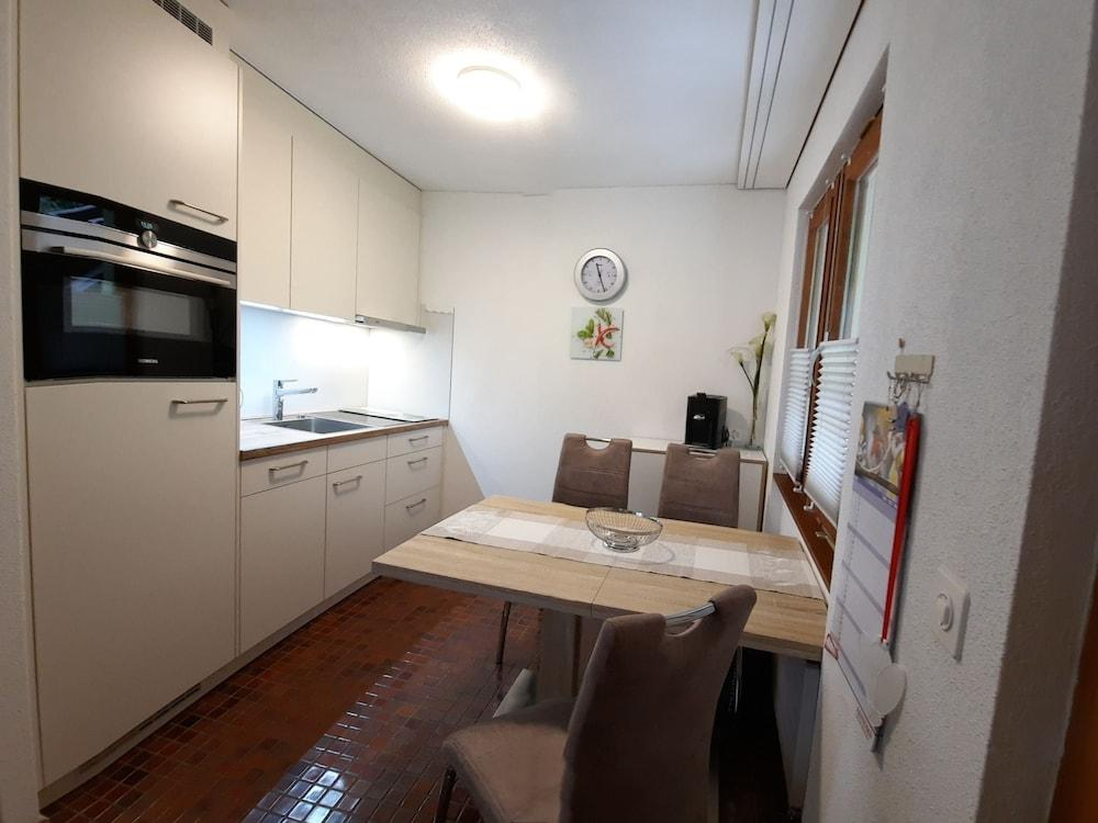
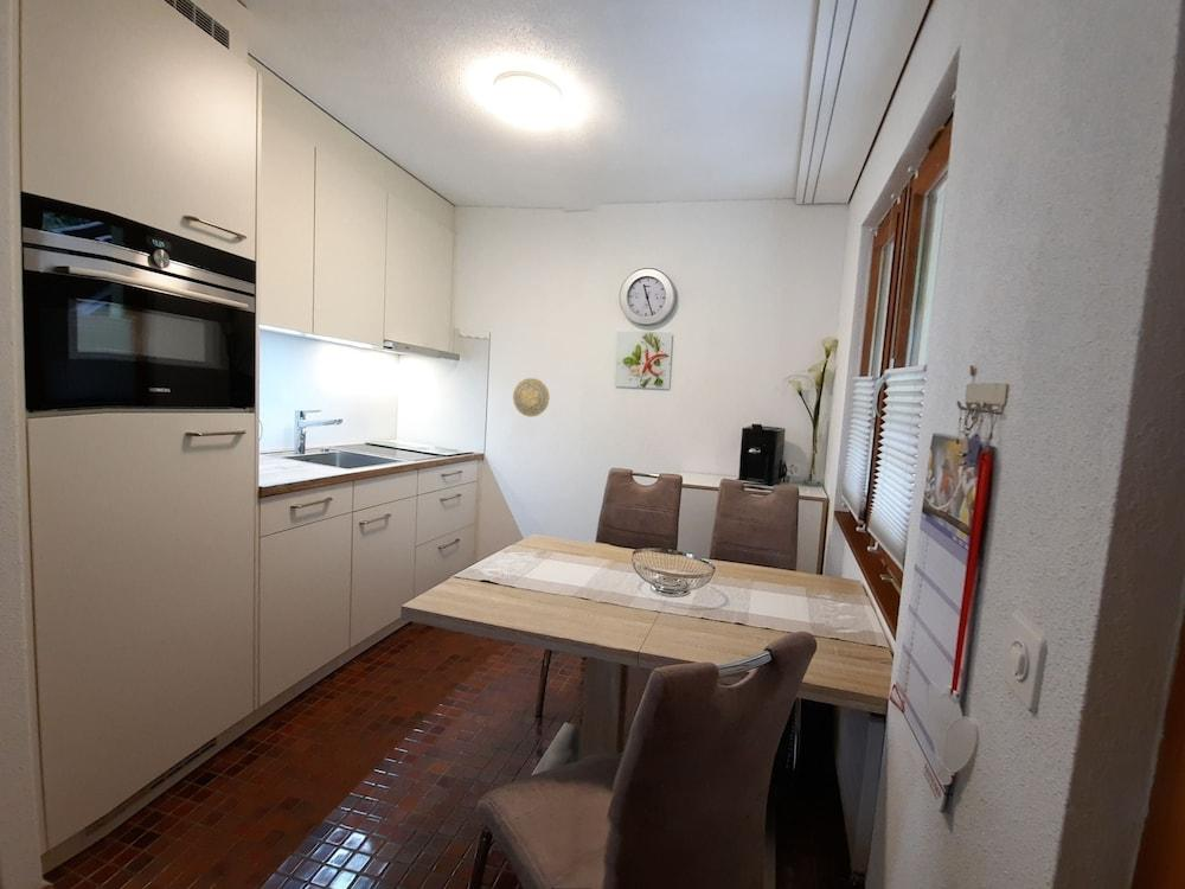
+ decorative plate [512,377,550,417]
